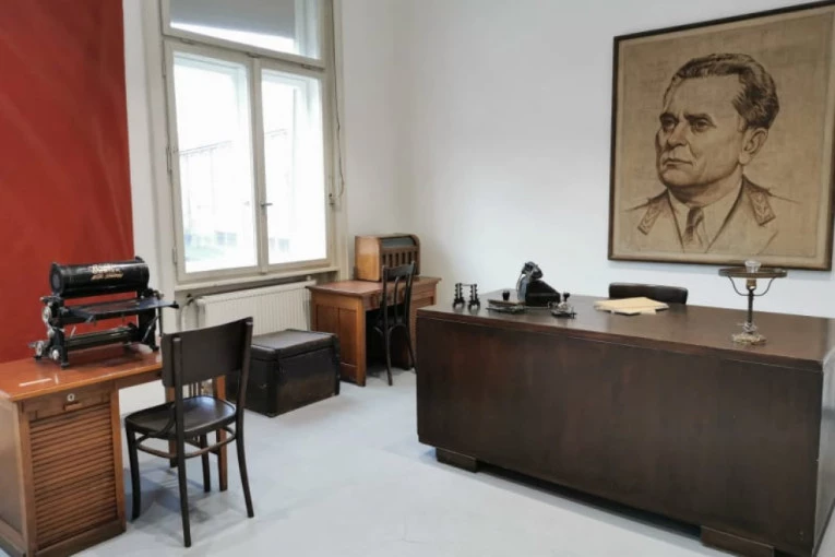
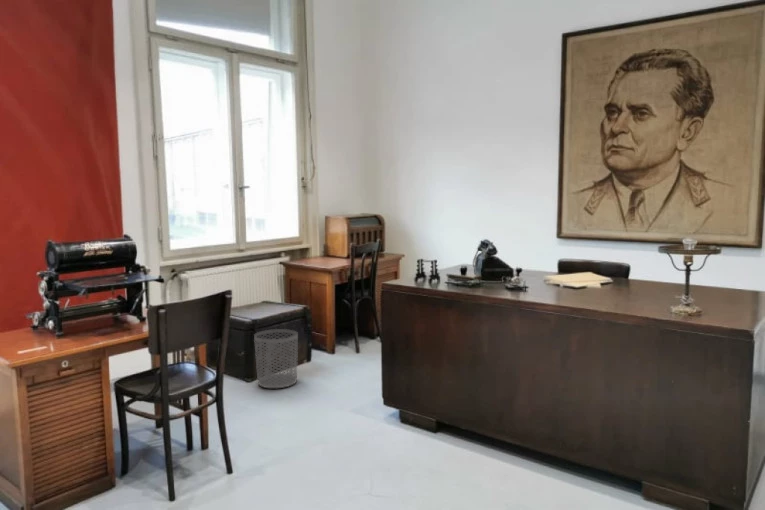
+ waste bin [253,328,299,389]
